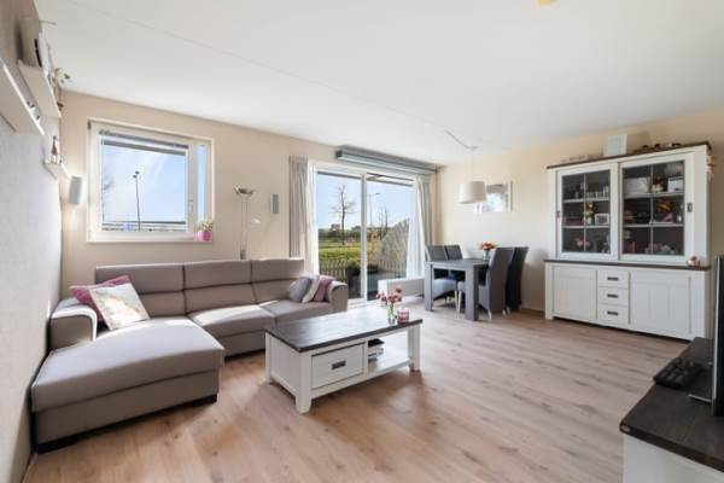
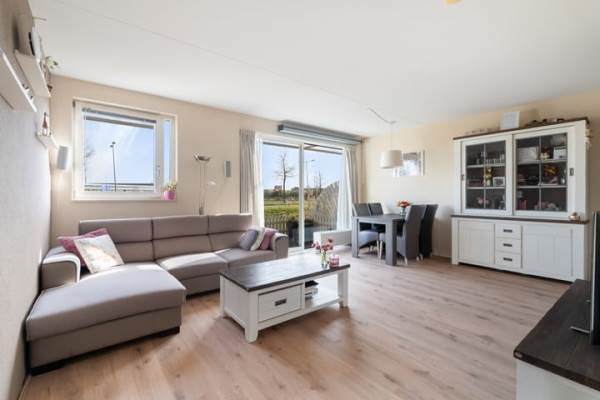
- remote control [652,356,703,391]
